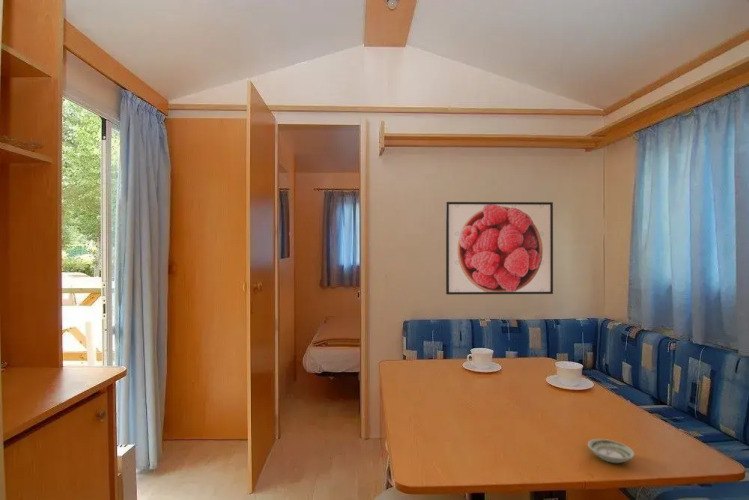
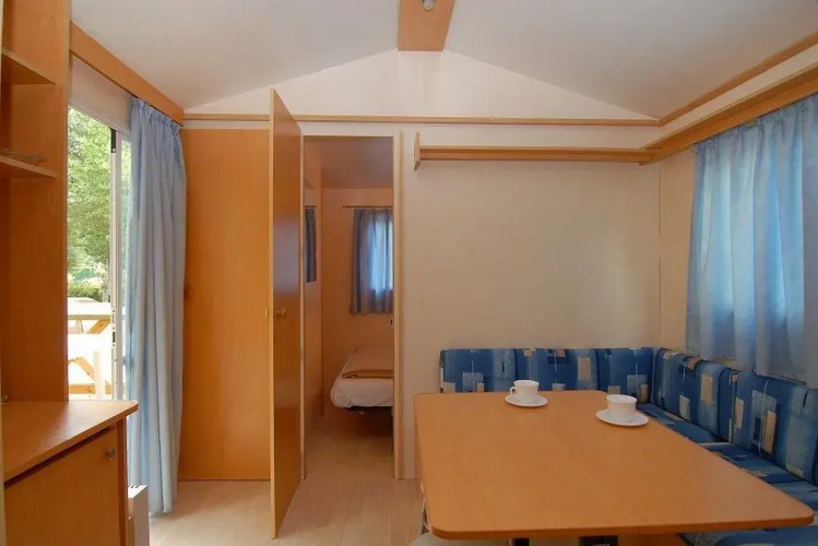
- saucer [587,438,636,464]
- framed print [445,201,554,296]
